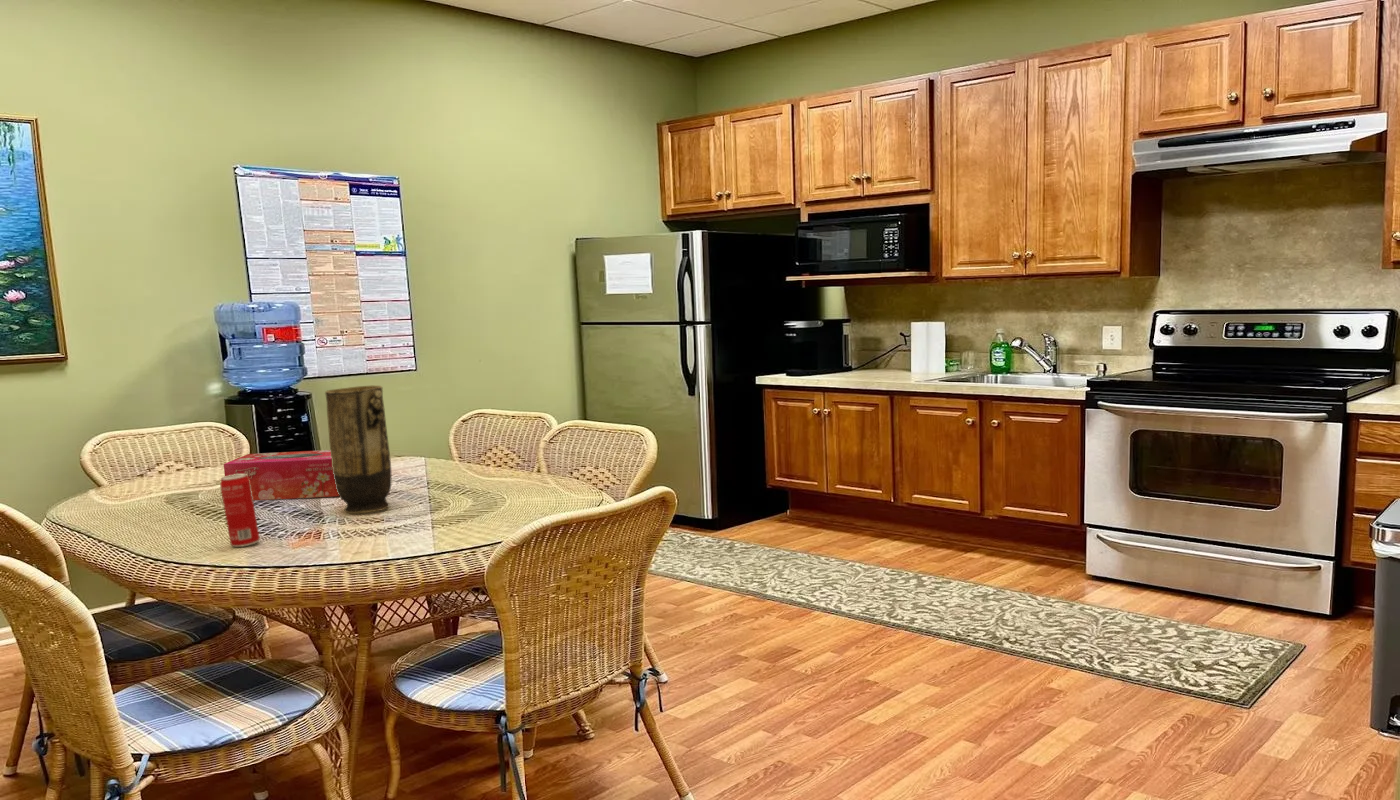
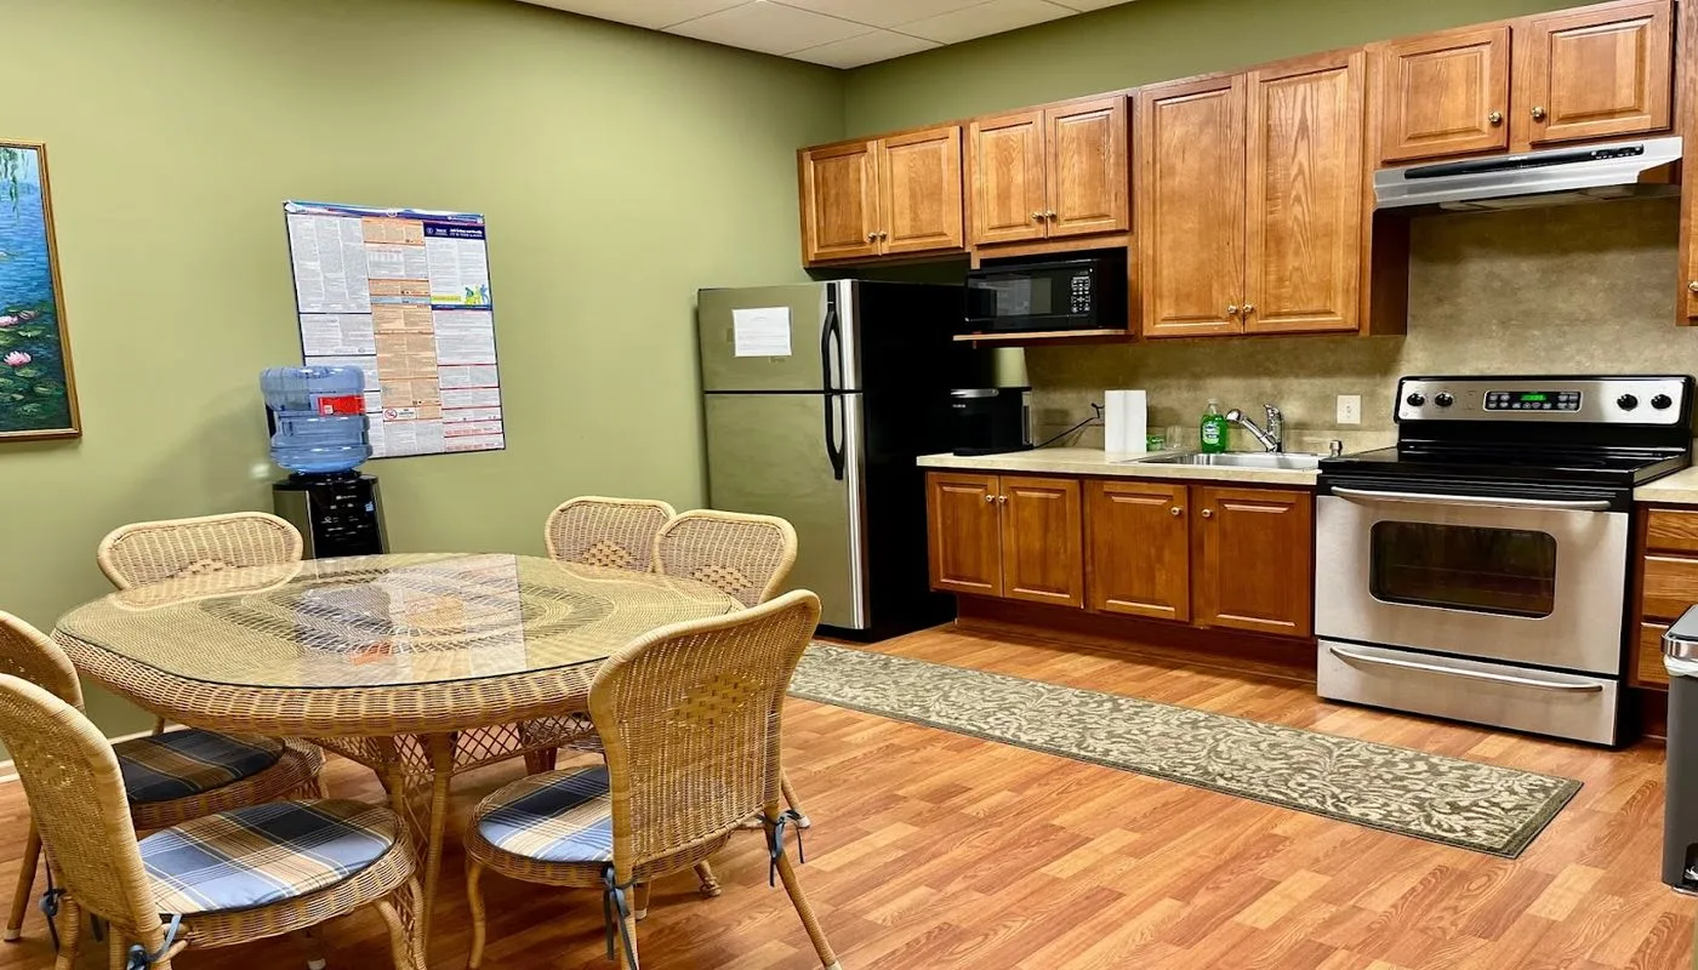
- vase [324,385,393,515]
- tissue box [223,449,340,501]
- beverage can [219,474,261,548]
